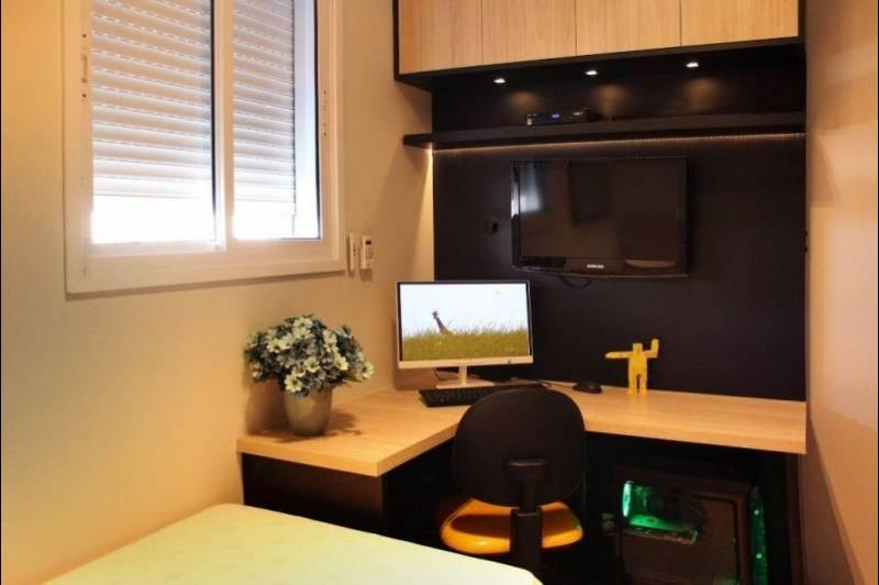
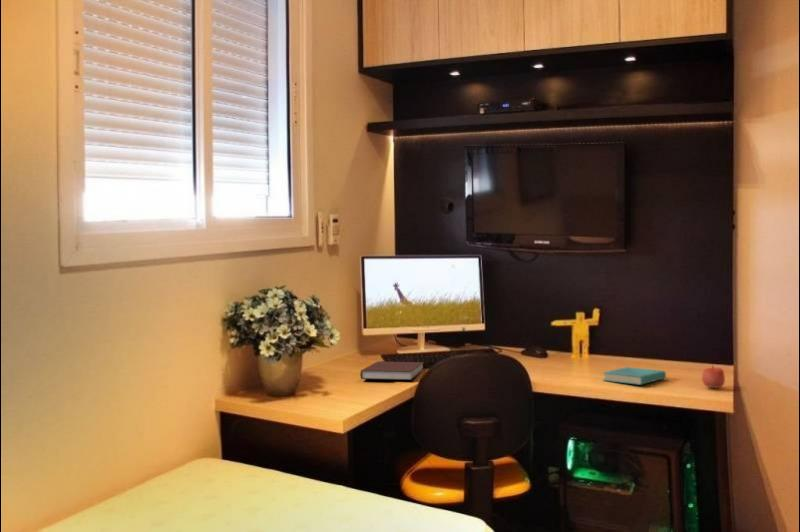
+ book [602,366,667,386]
+ apple [701,364,726,389]
+ notebook [359,361,425,381]
